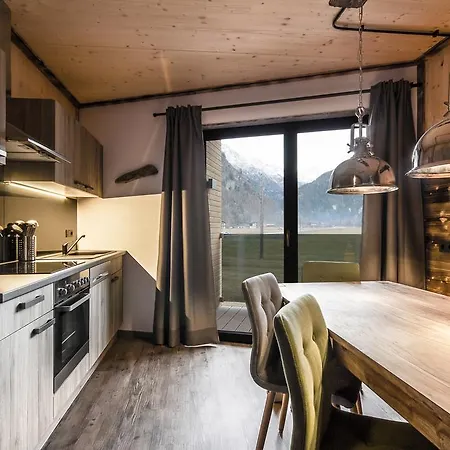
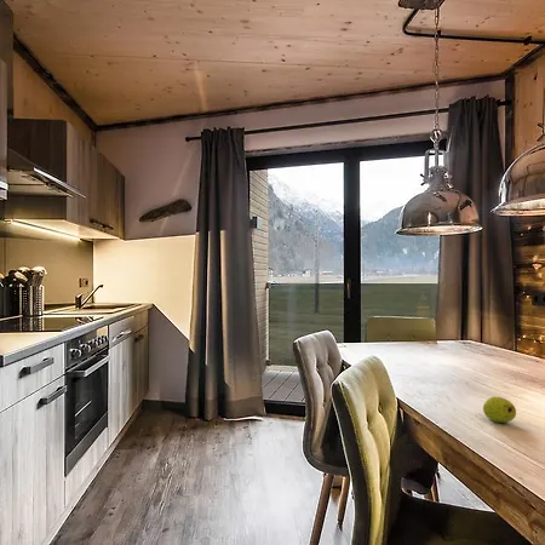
+ fruit [482,395,517,424]
